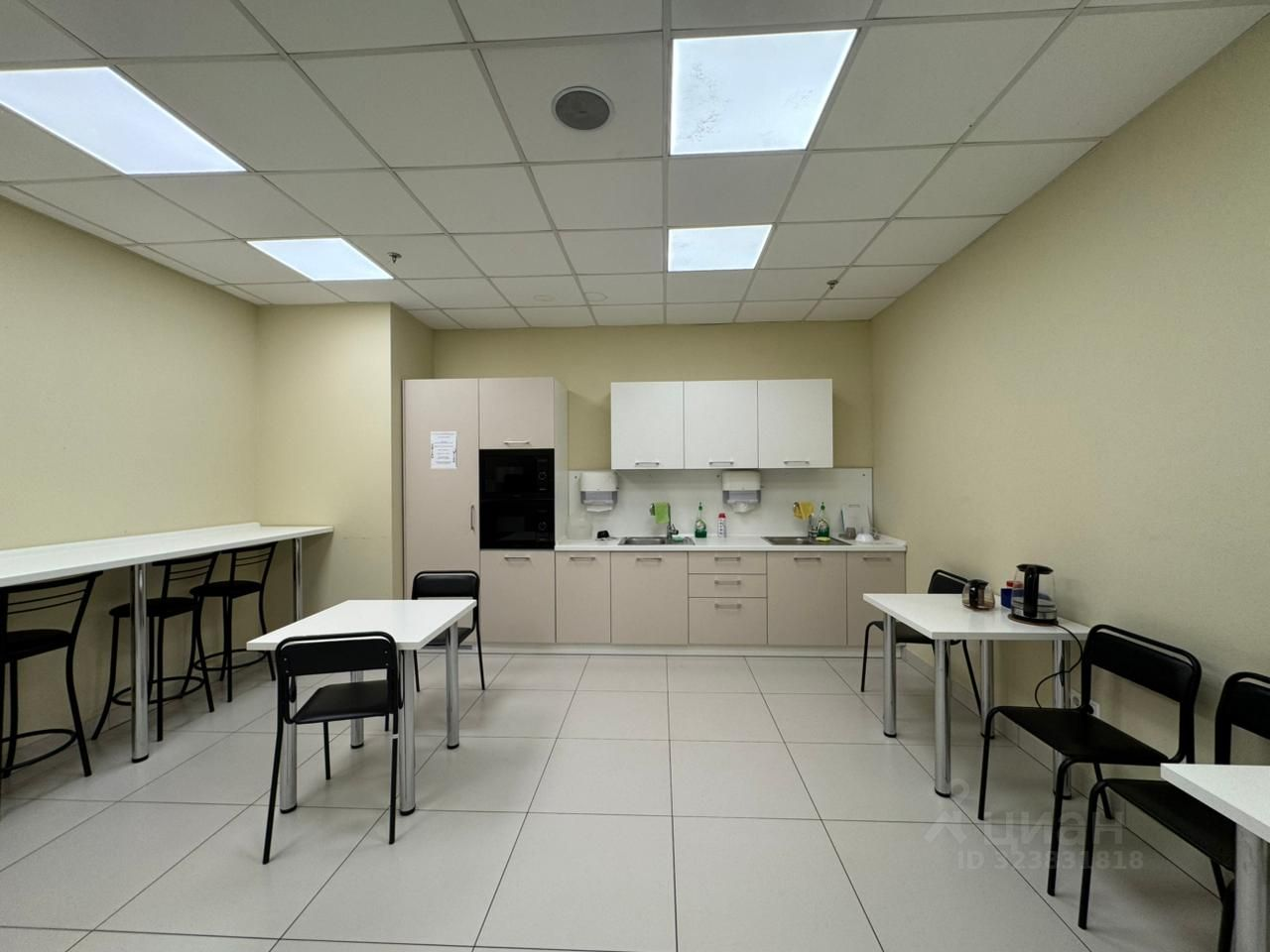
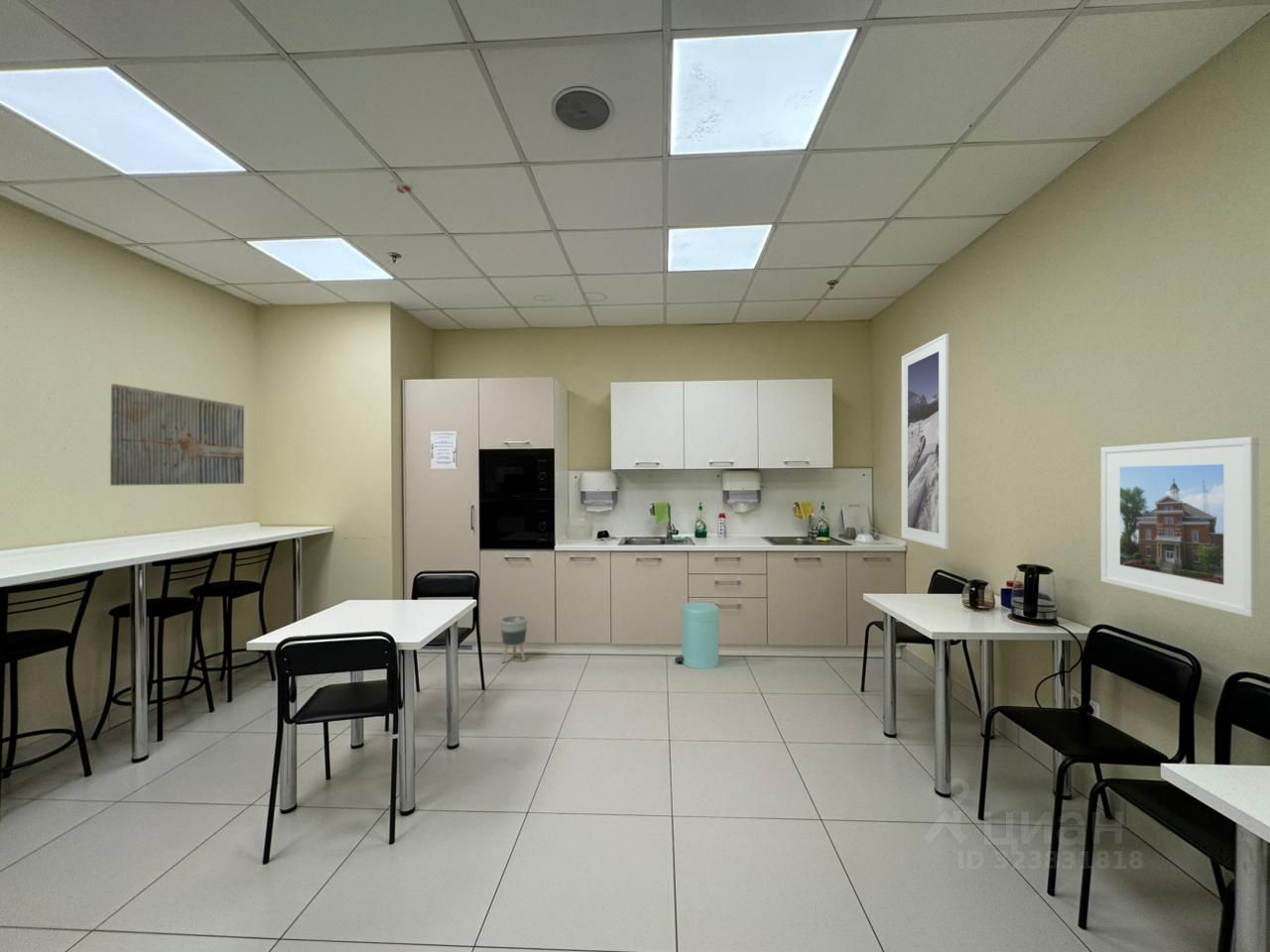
+ wall art [109,383,245,487]
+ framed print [1099,435,1260,619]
+ planter [499,615,529,663]
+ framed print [900,332,951,550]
+ trash can [674,602,720,670]
+ smoke detector [388,179,419,198]
